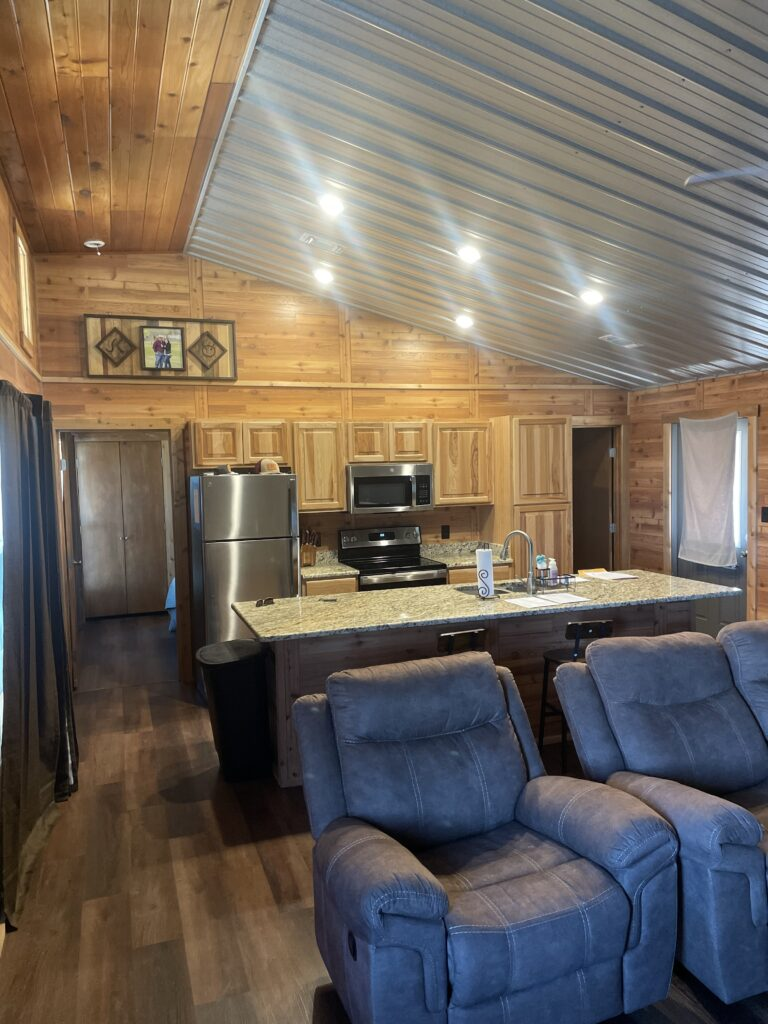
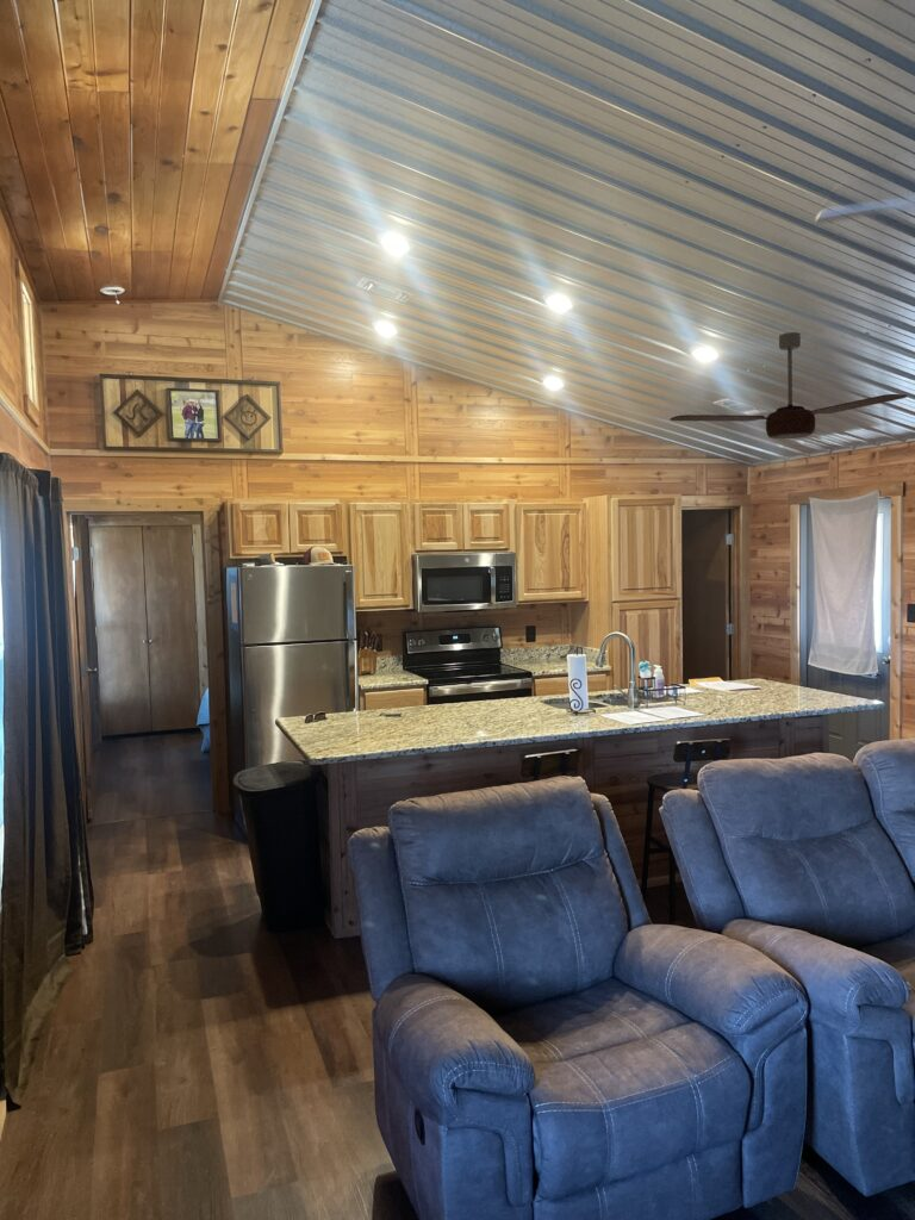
+ ceiling fan [670,331,908,440]
